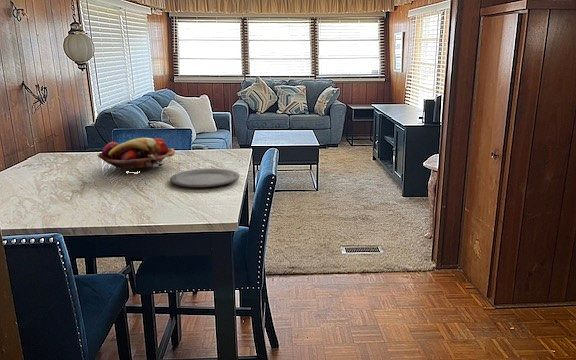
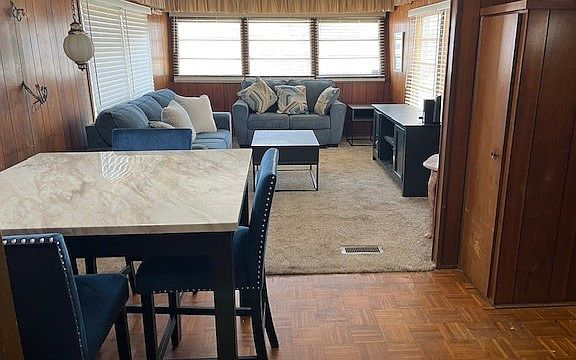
- plate [169,167,241,188]
- fruit basket [97,137,176,172]
